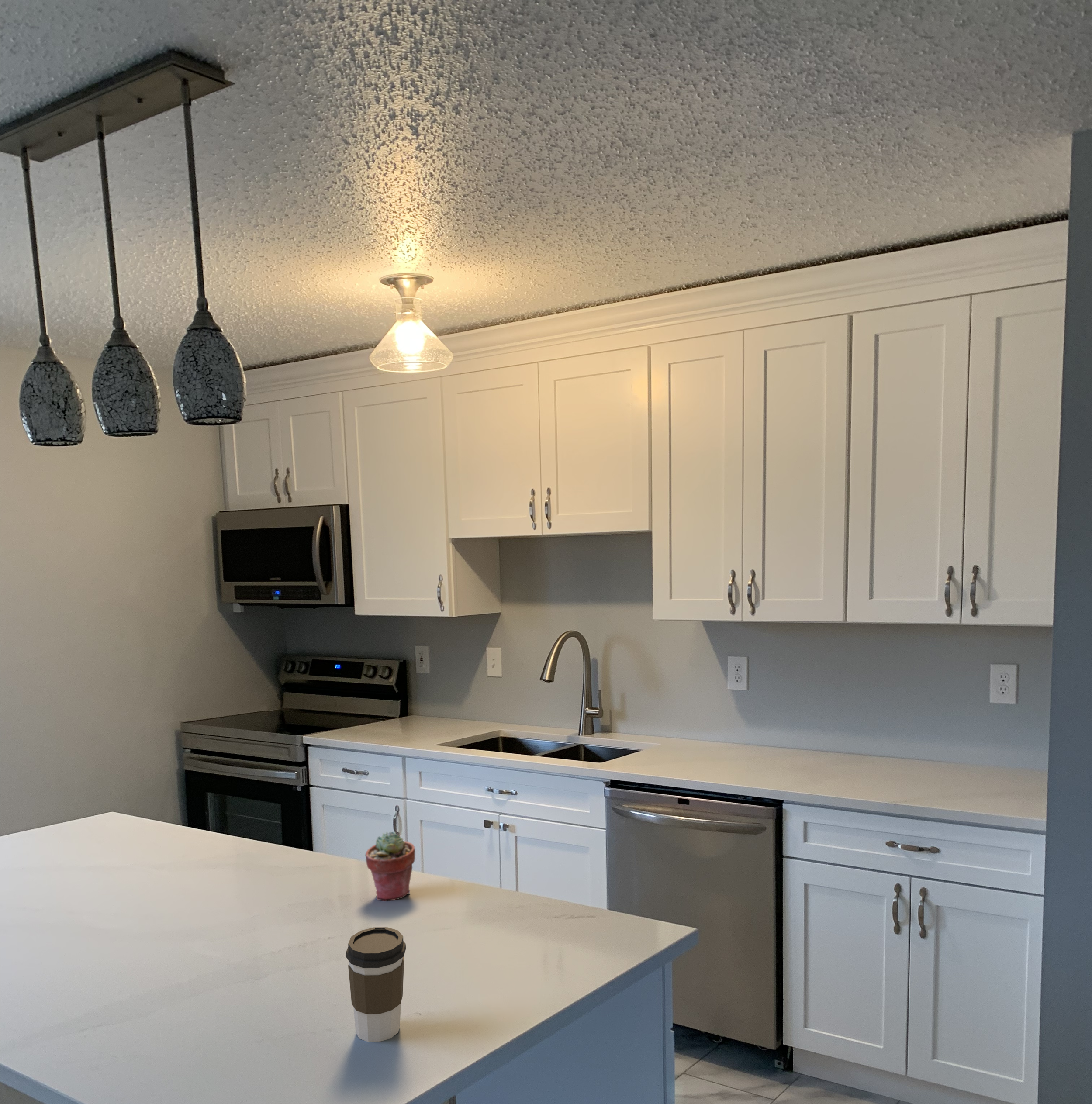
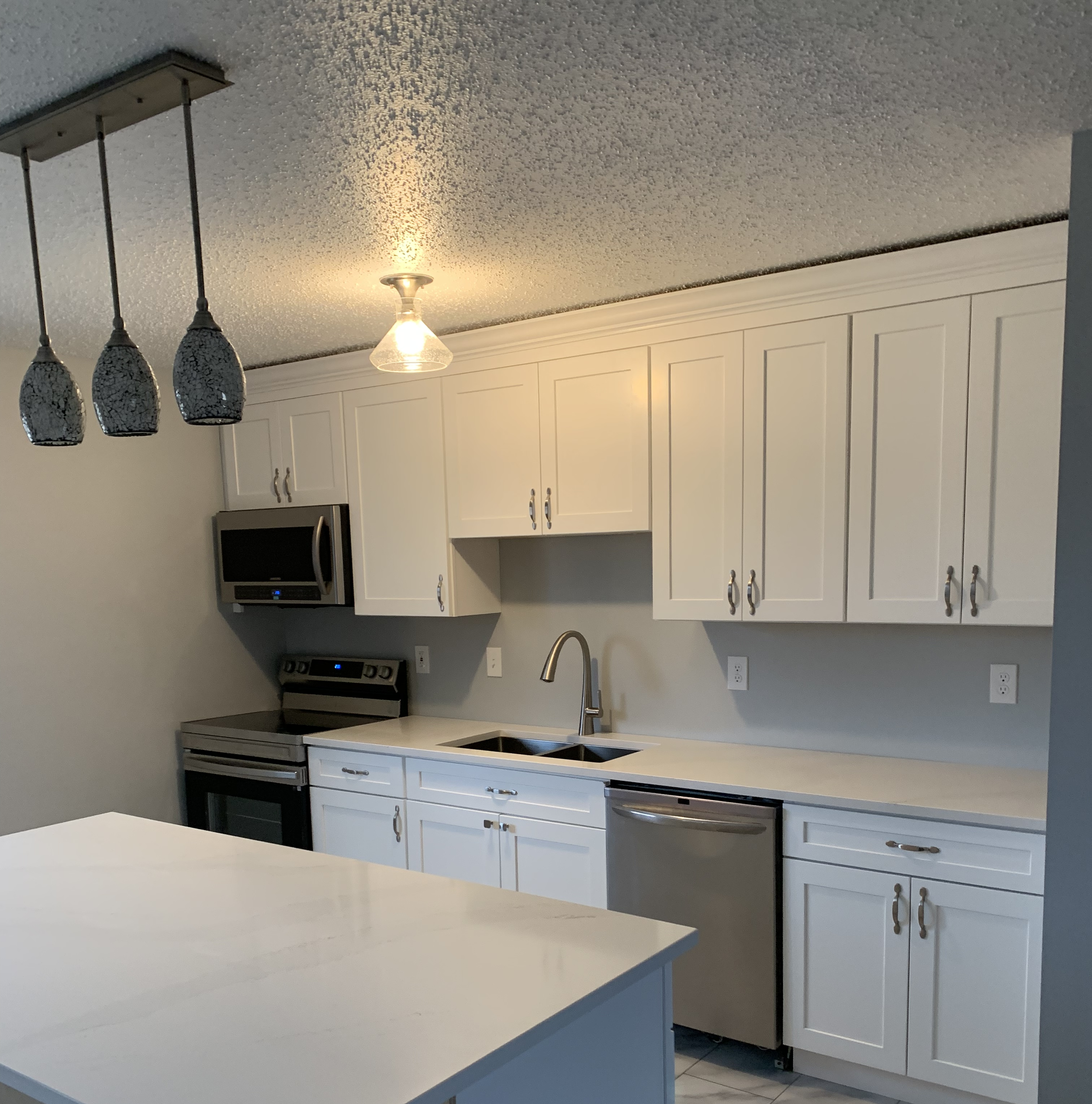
- potted succulent [365,831,416,901]
- coffee cup [346,927,406,1042]
